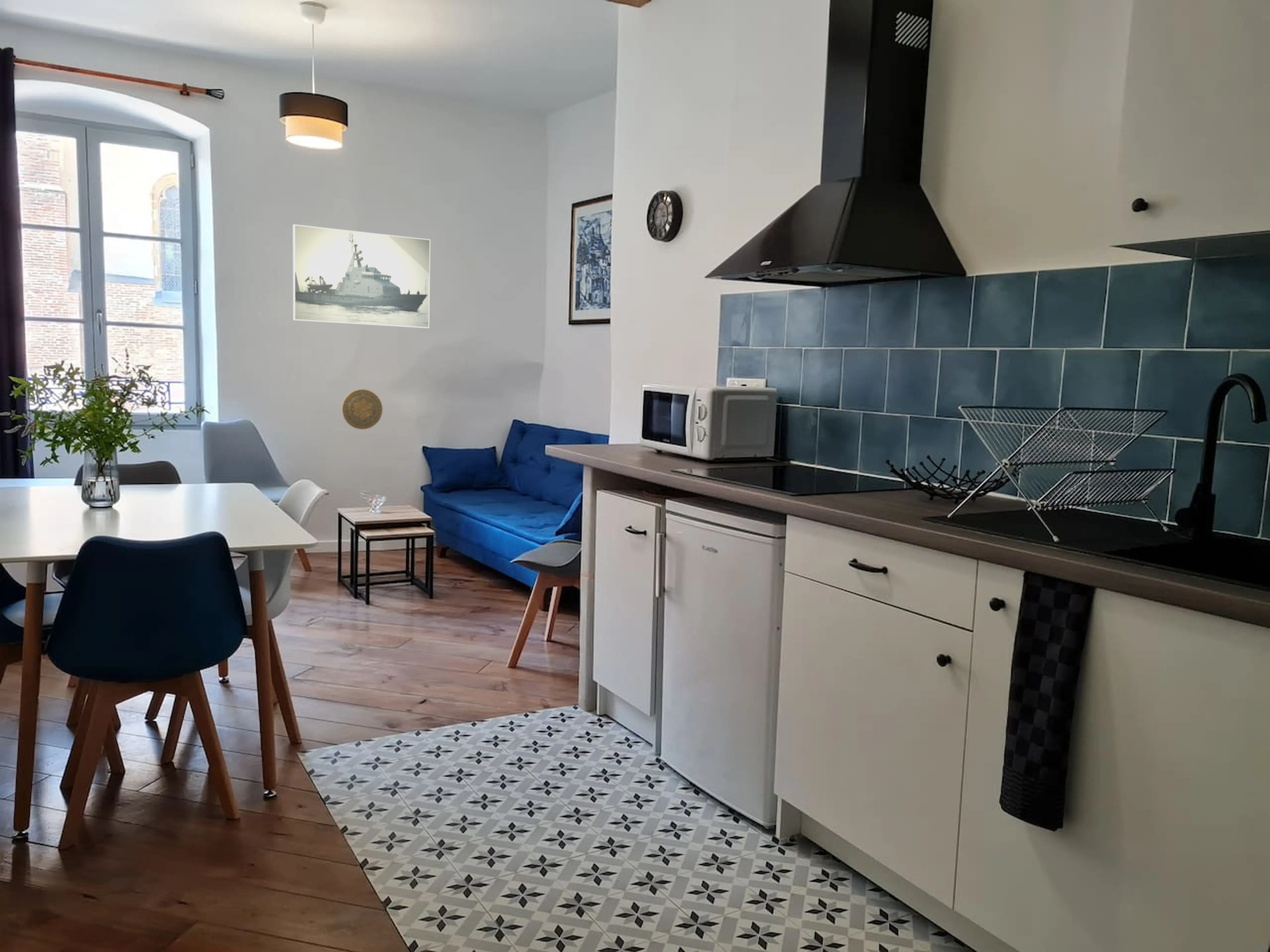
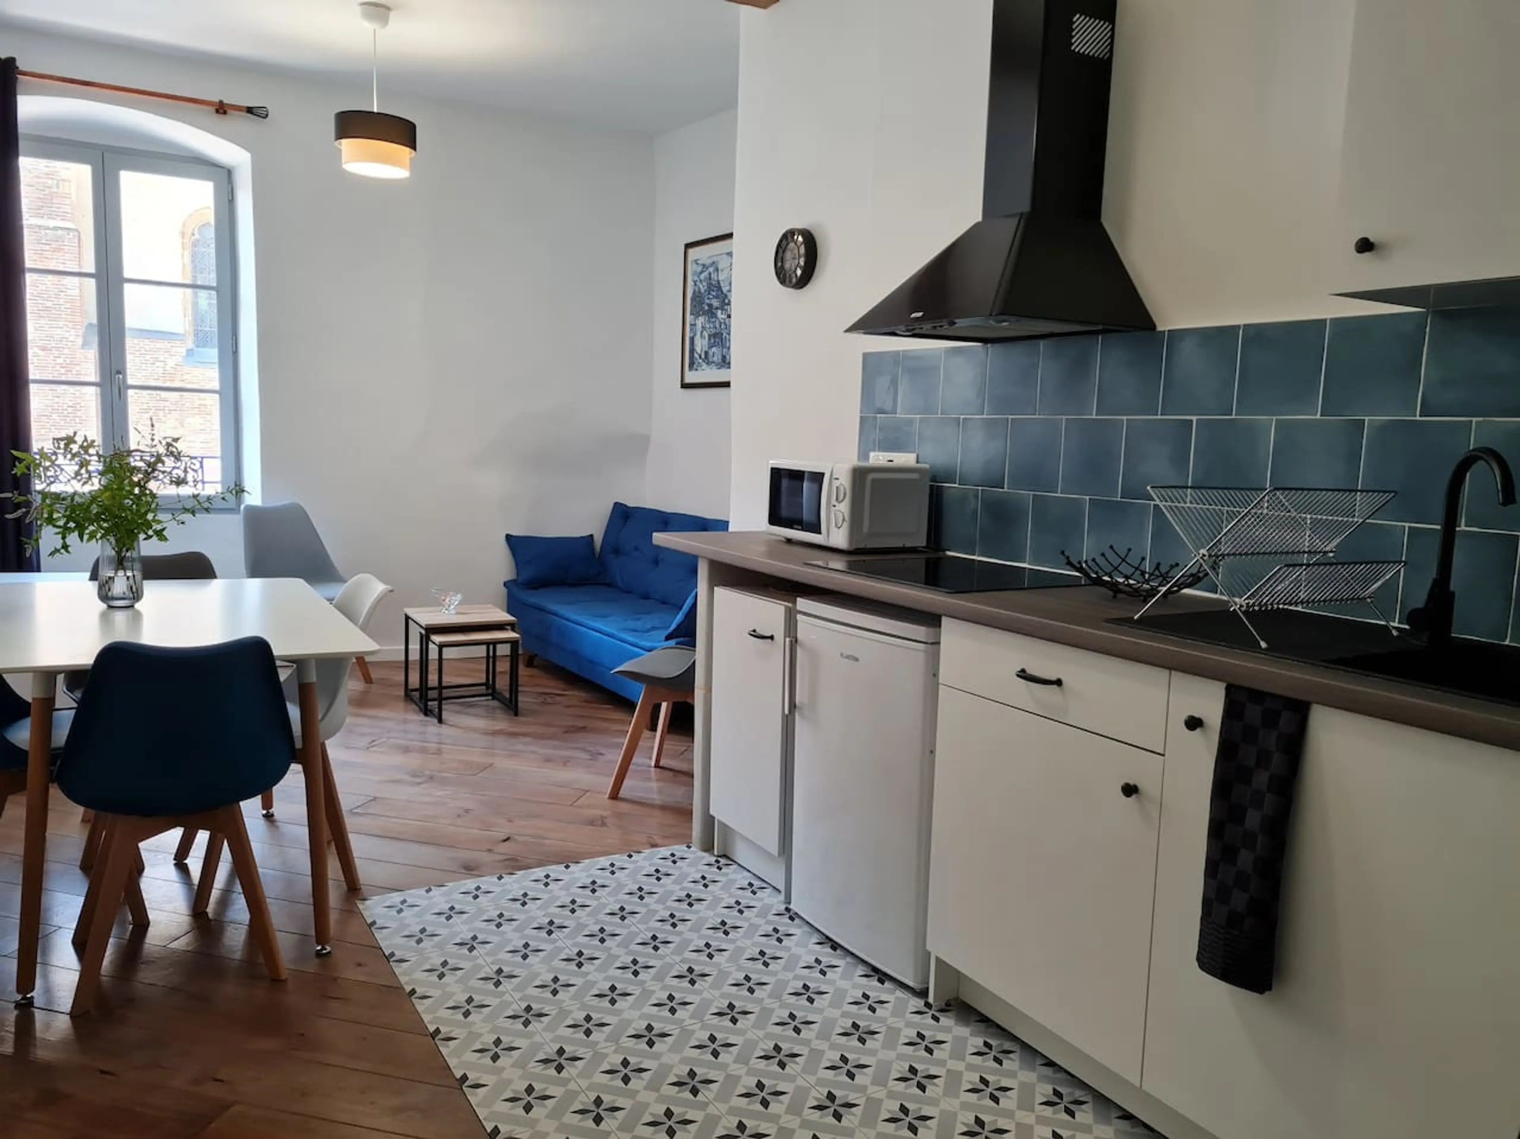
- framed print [292,224,431,329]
- decorative plate [341,389,383,430]
